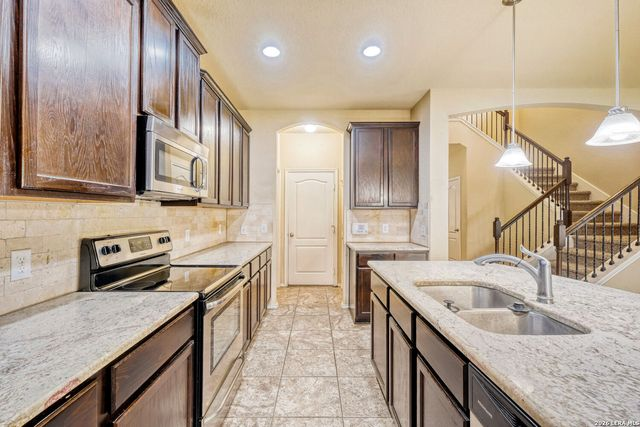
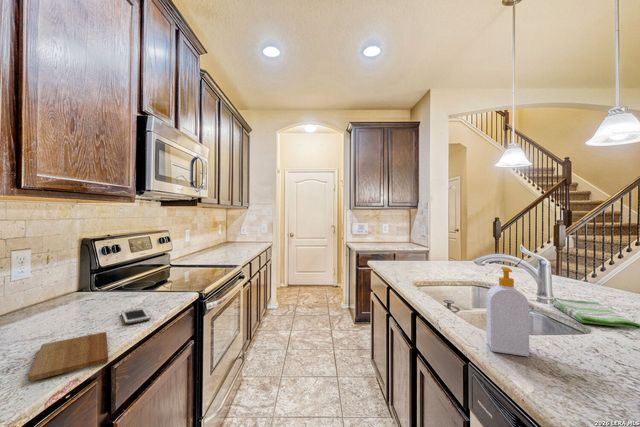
+ cell phone [120,307,151,325]
+ cutting board [27,331,109,382]
+ soap bottle [485,266,530,357]
+ dish towel [550,296,640,330]
